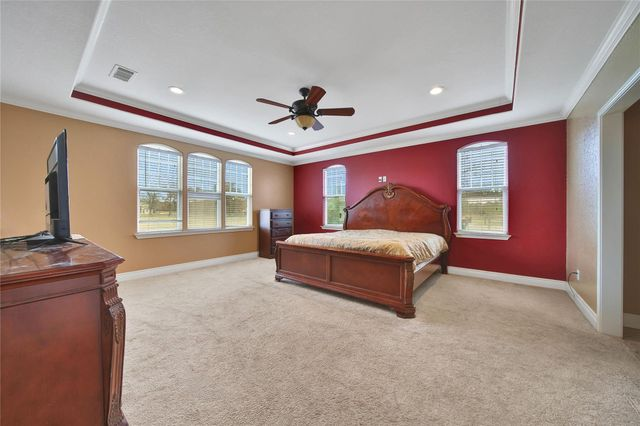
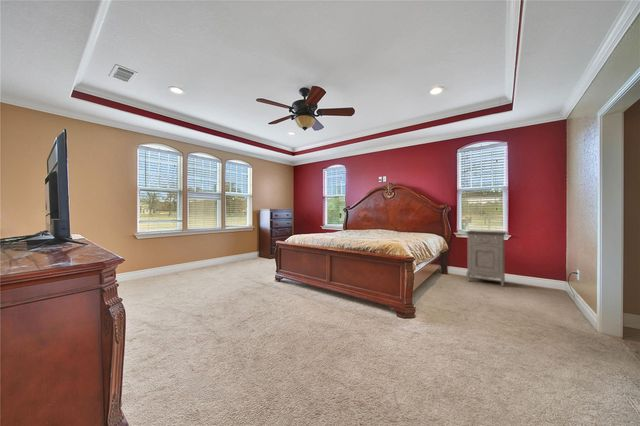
+ nightstand [465,229,508,287]
